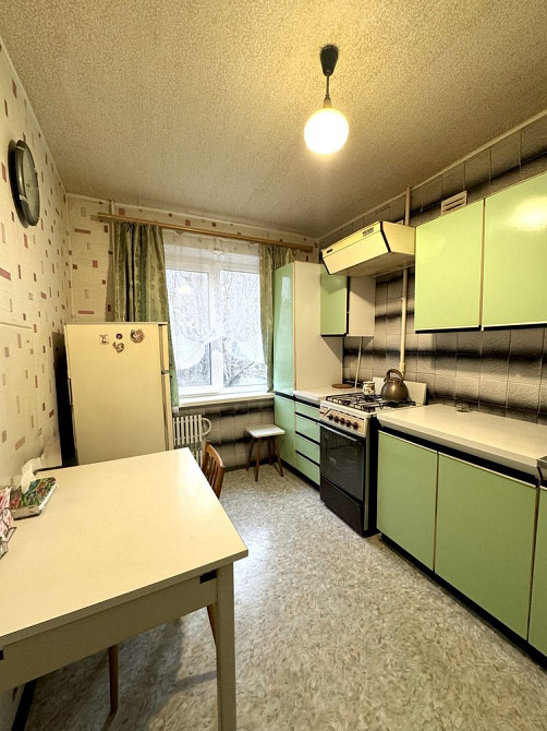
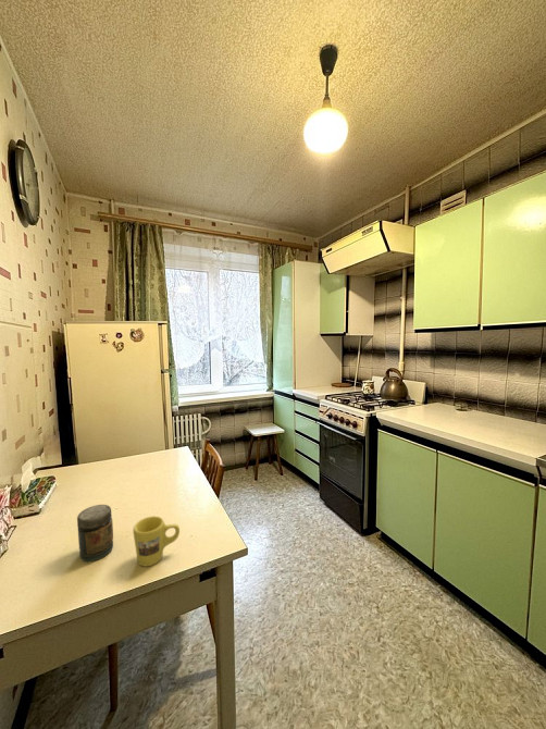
+ mug [133,515,181,567]
+ jar [76,504,114,563]
